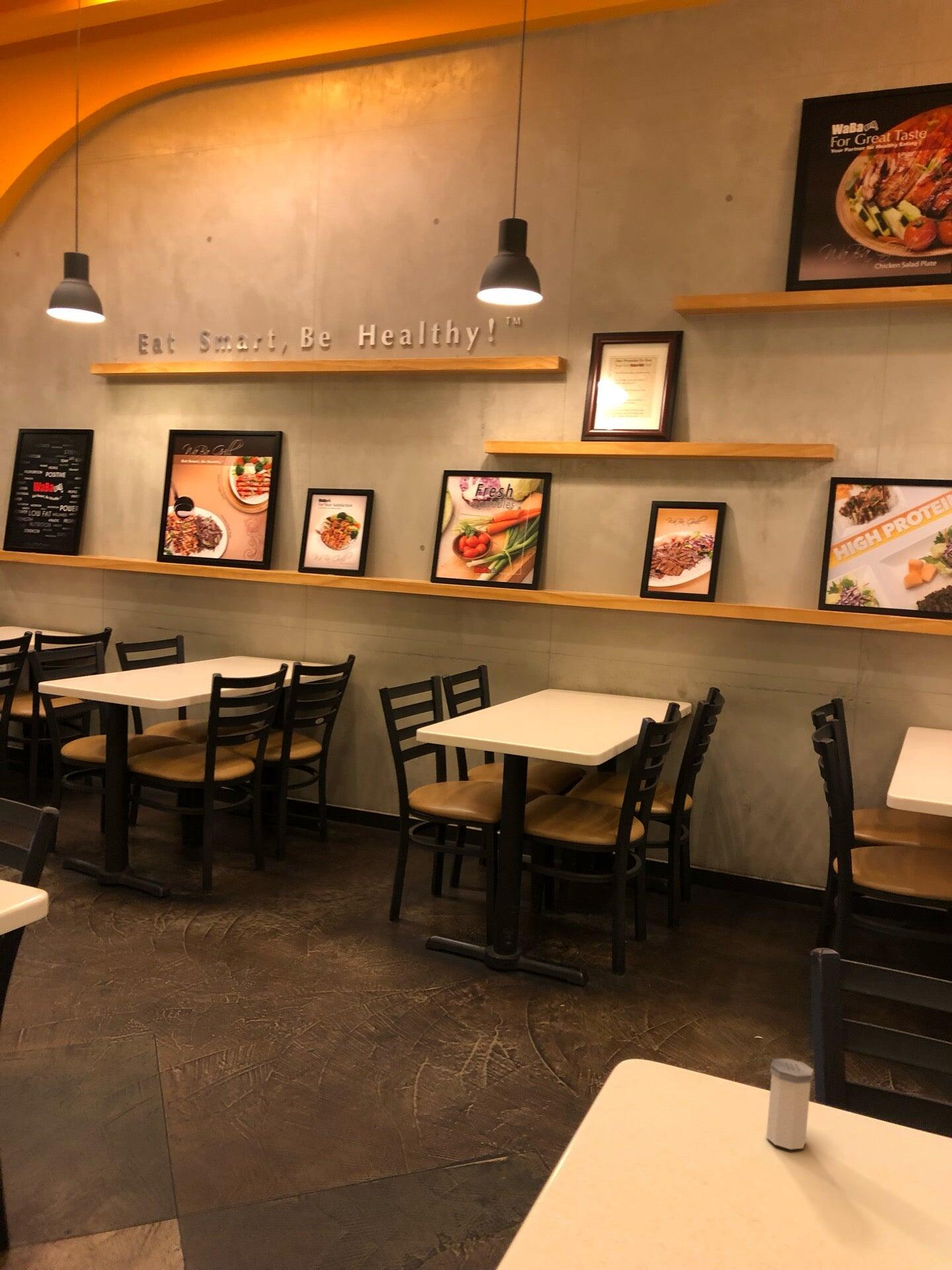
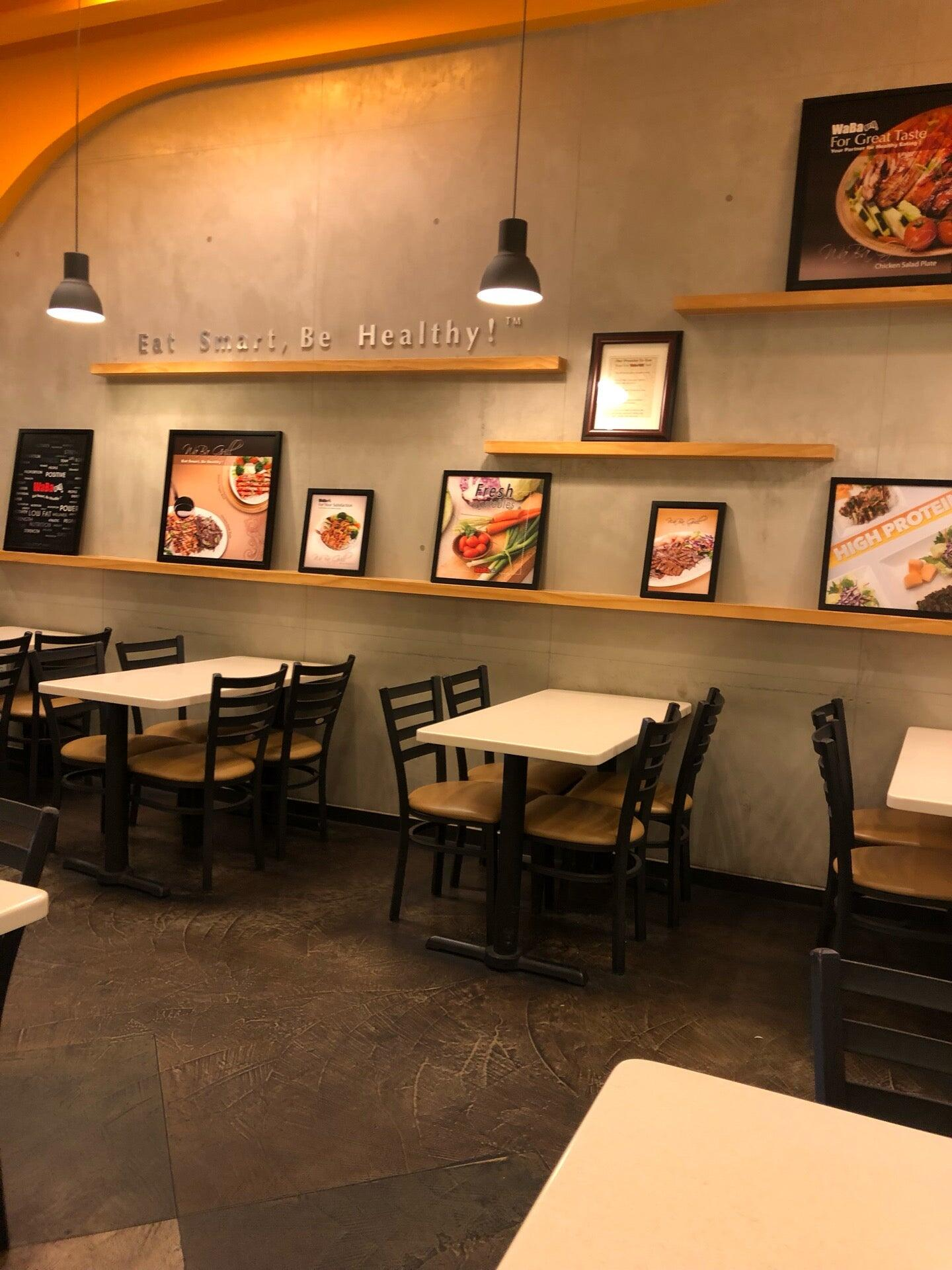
- salt shaker [766,1058,814,1150]
